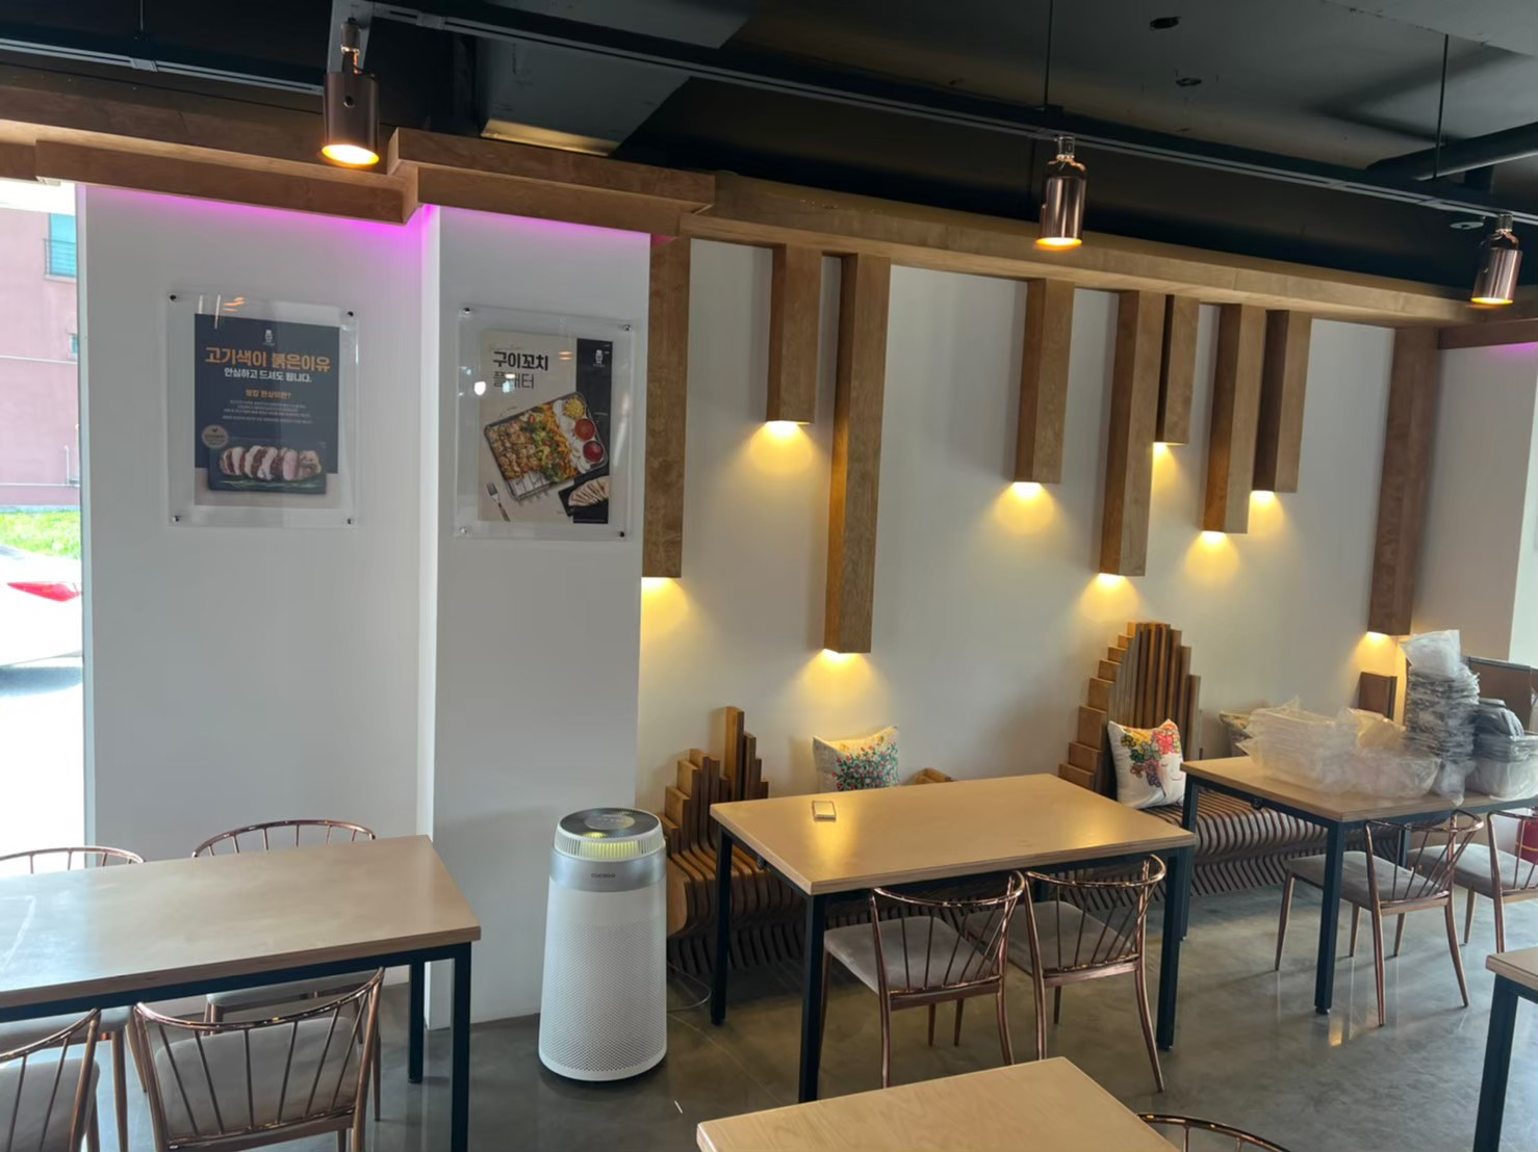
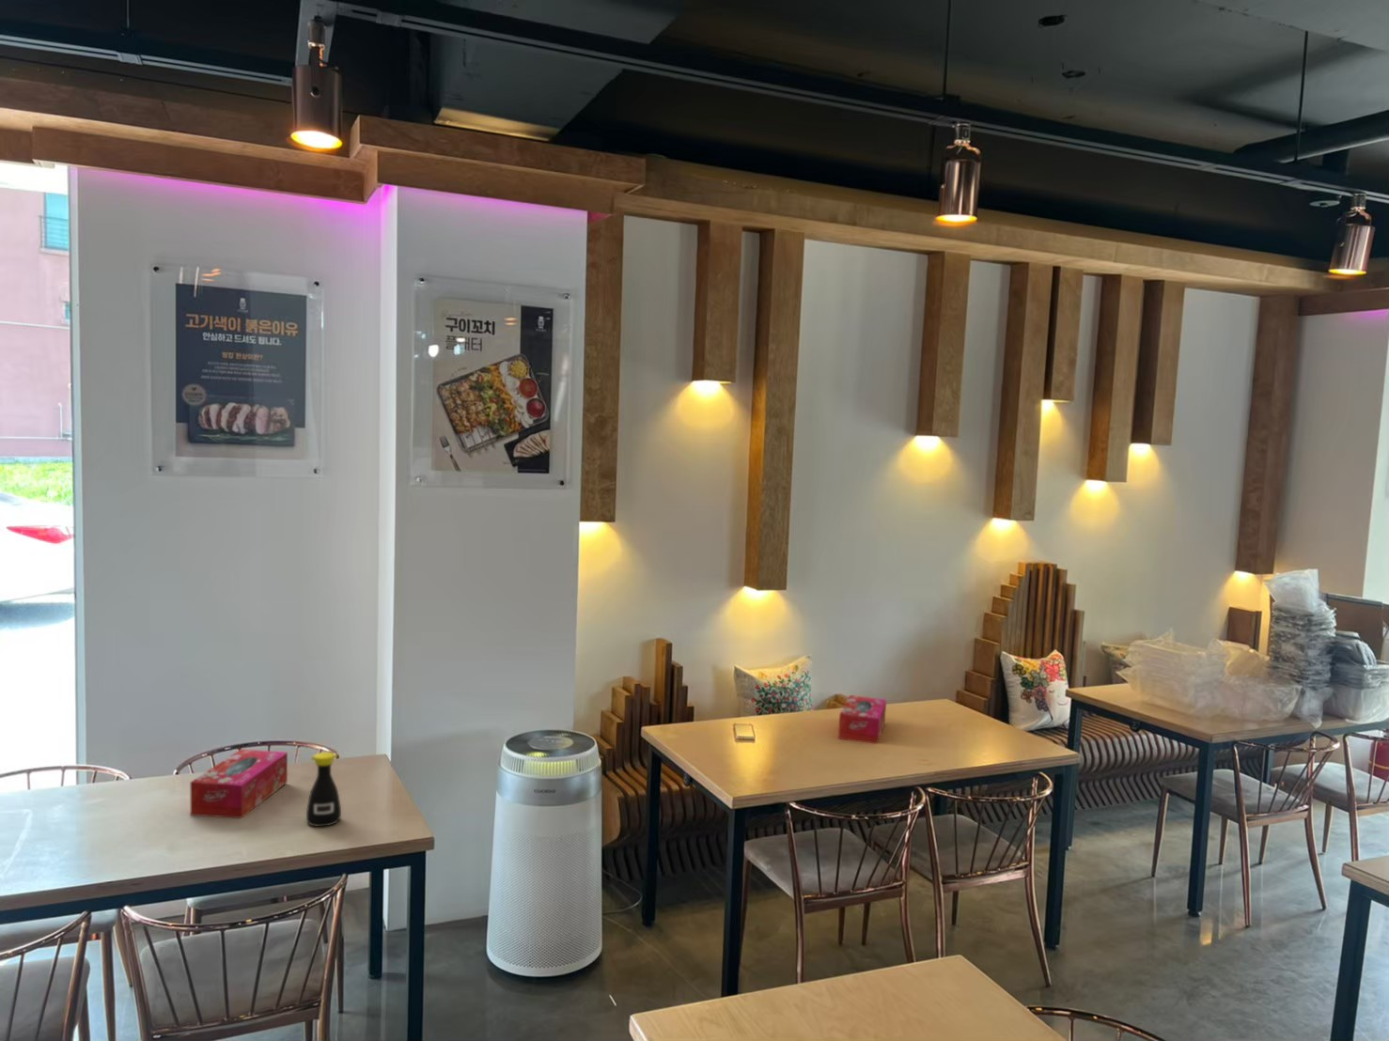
+ tissue box [190,749,289,819]
+ tissue box [838,694,887,745]
+ bottle [305,751,342,828]
